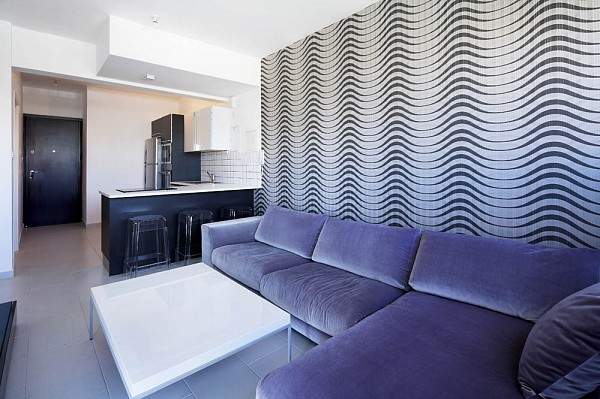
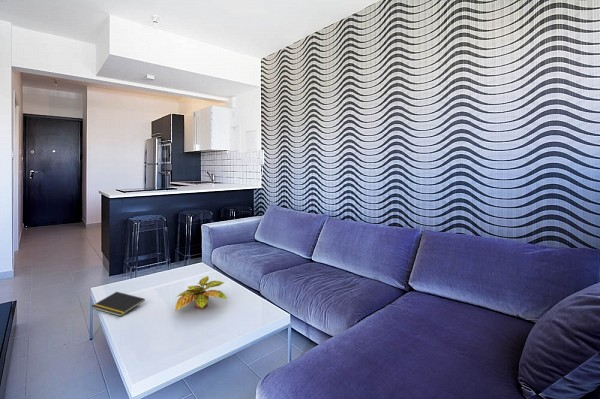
+ plant [174,275,229,312]
+ notepad [91,291,146,317]
